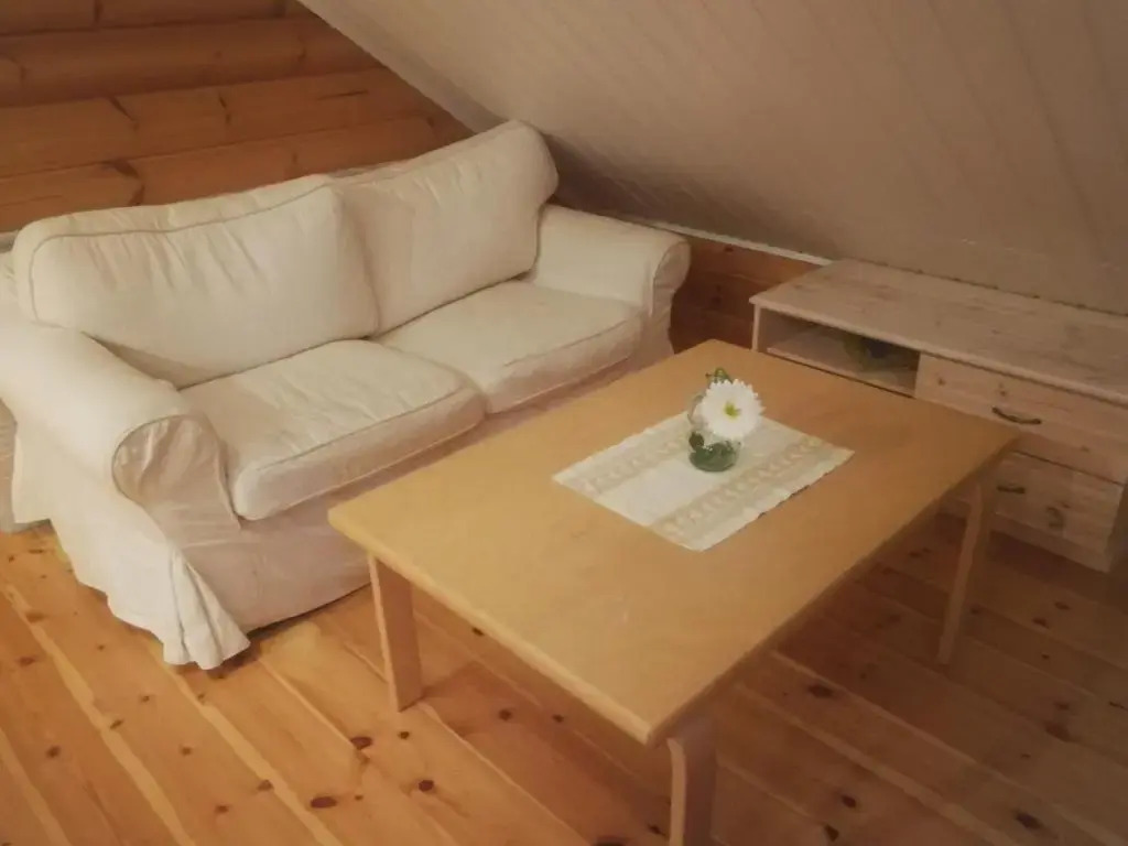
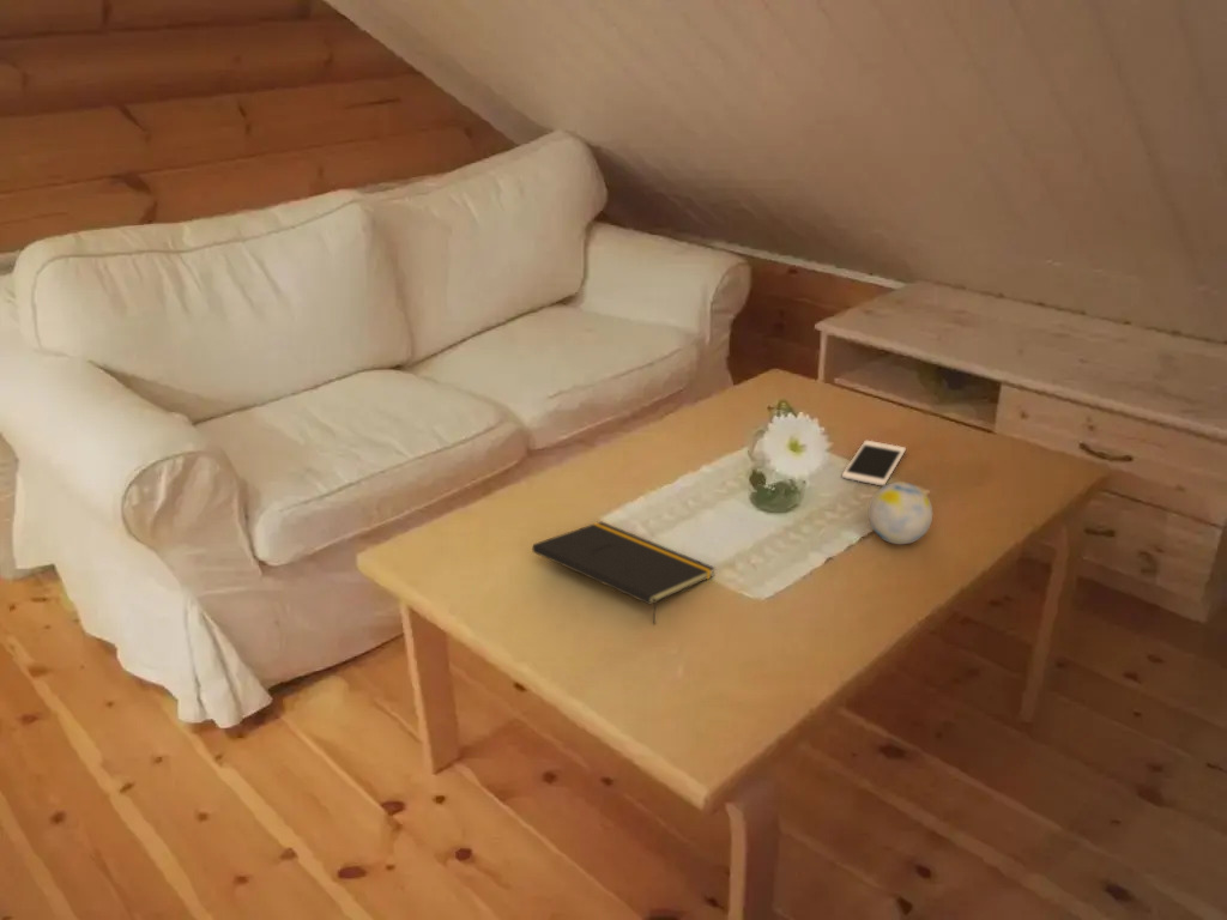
+ decorative ball [868,480,933,545]
+ notepad [531,520,717,625]
+ cell phone [841,440,907,486]
